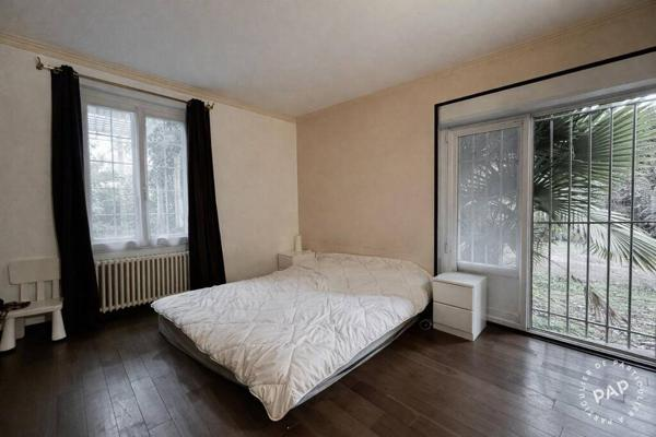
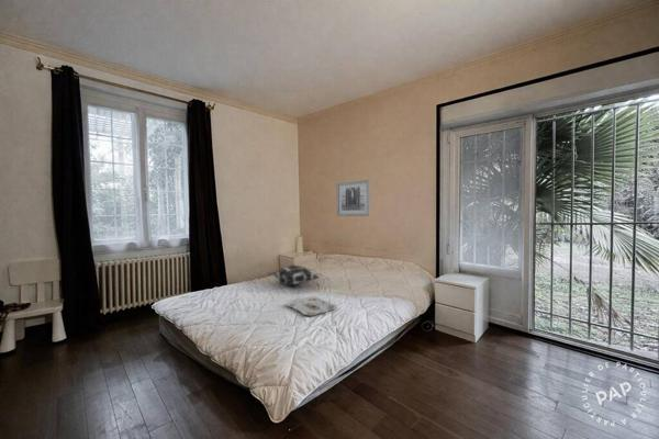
+ serving tray [286,296,338,316]
+ decorative pillow [267,264,321,286]
+ wall art [335,179,371,217]
